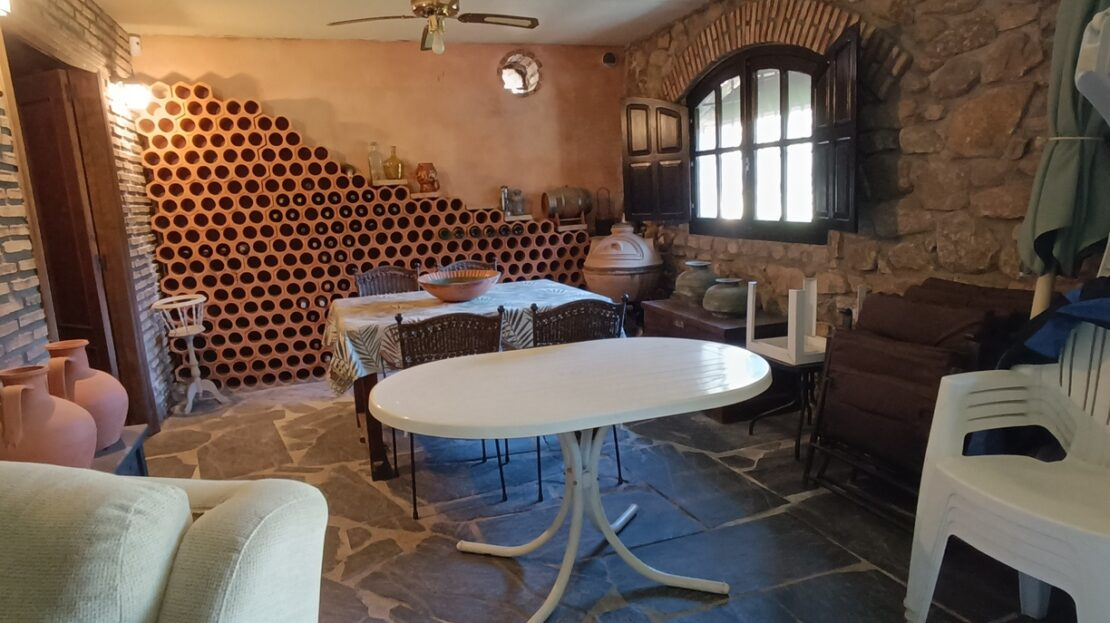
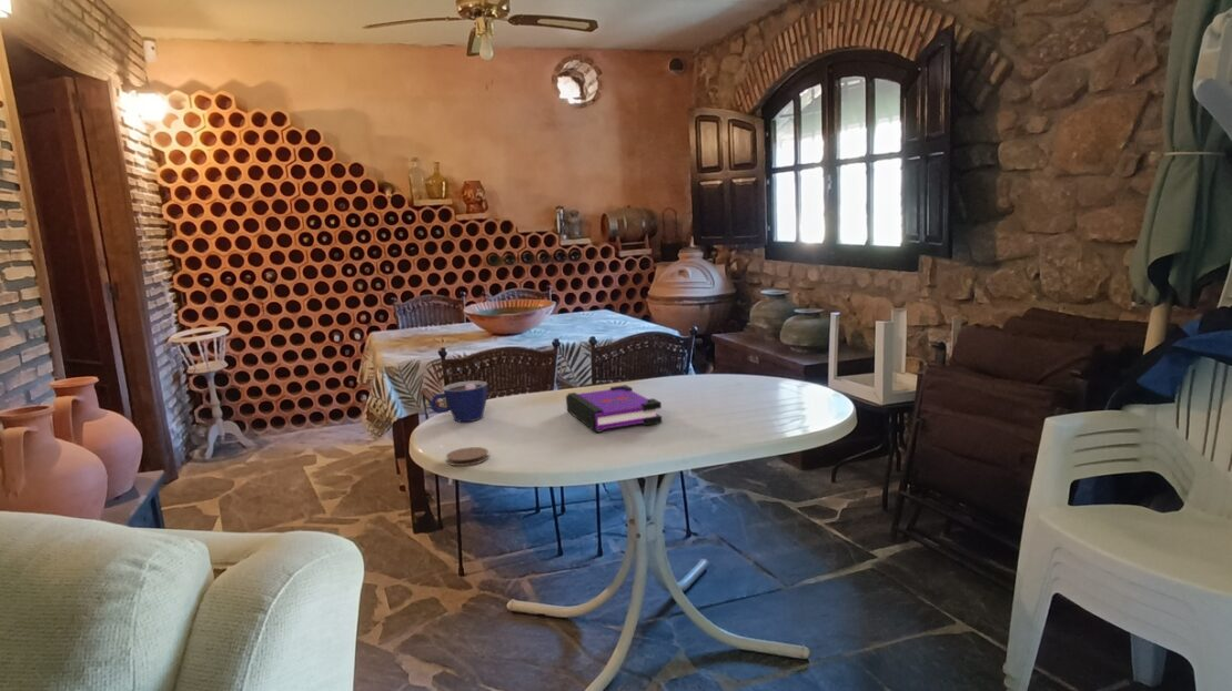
+ board game [565,384,663,434]
+ cup [430,379,488,423]
+ coaster [445,446,489,467]
